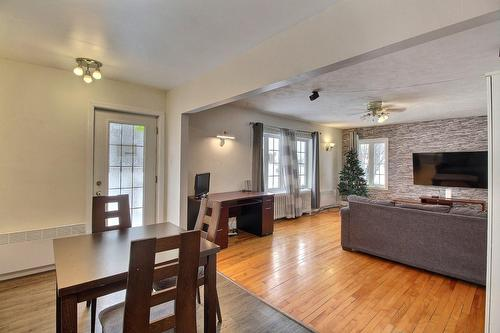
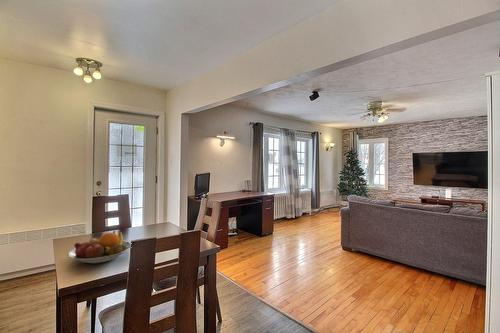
+ fruit bowl [66,230,131,264]
